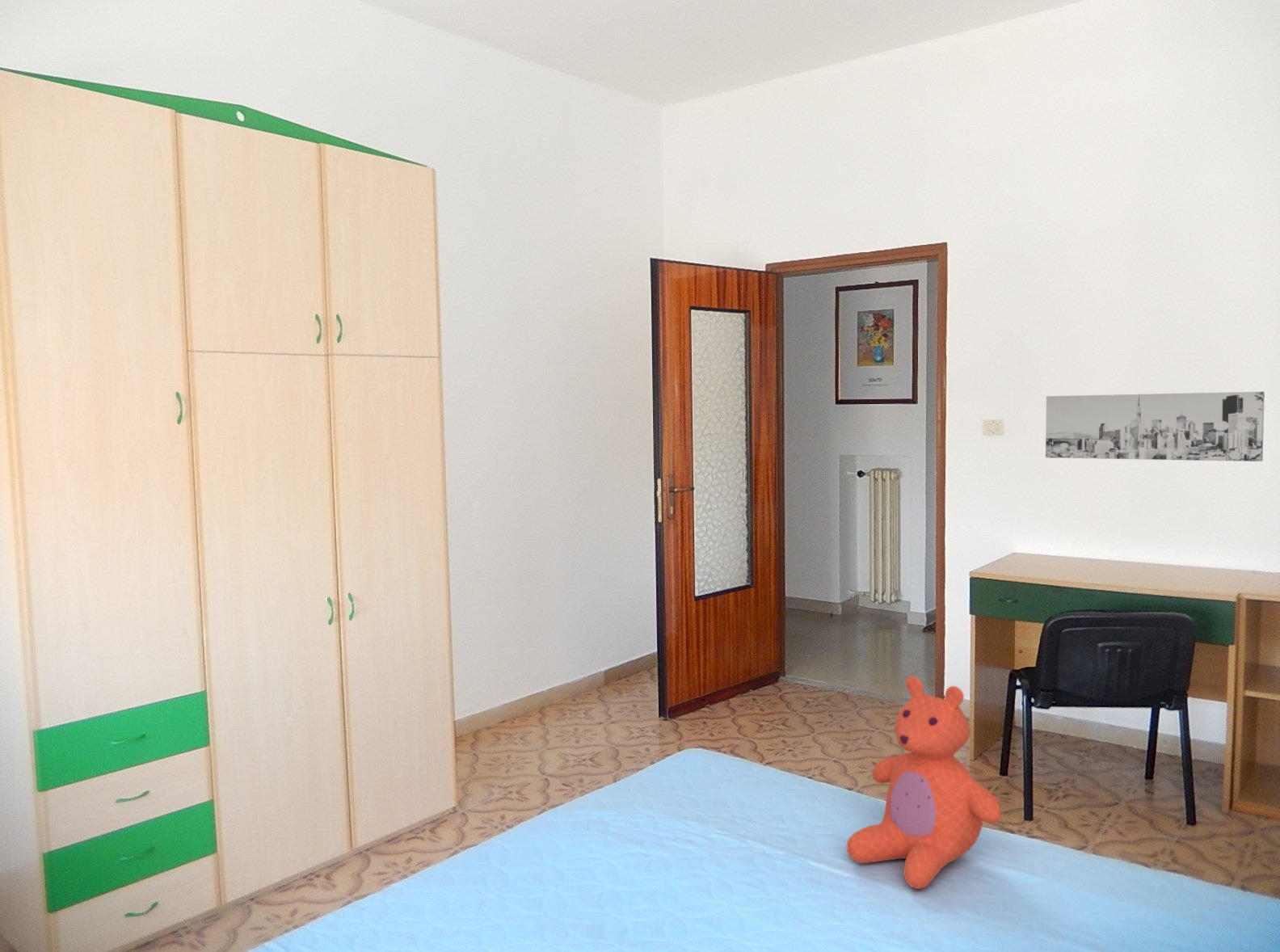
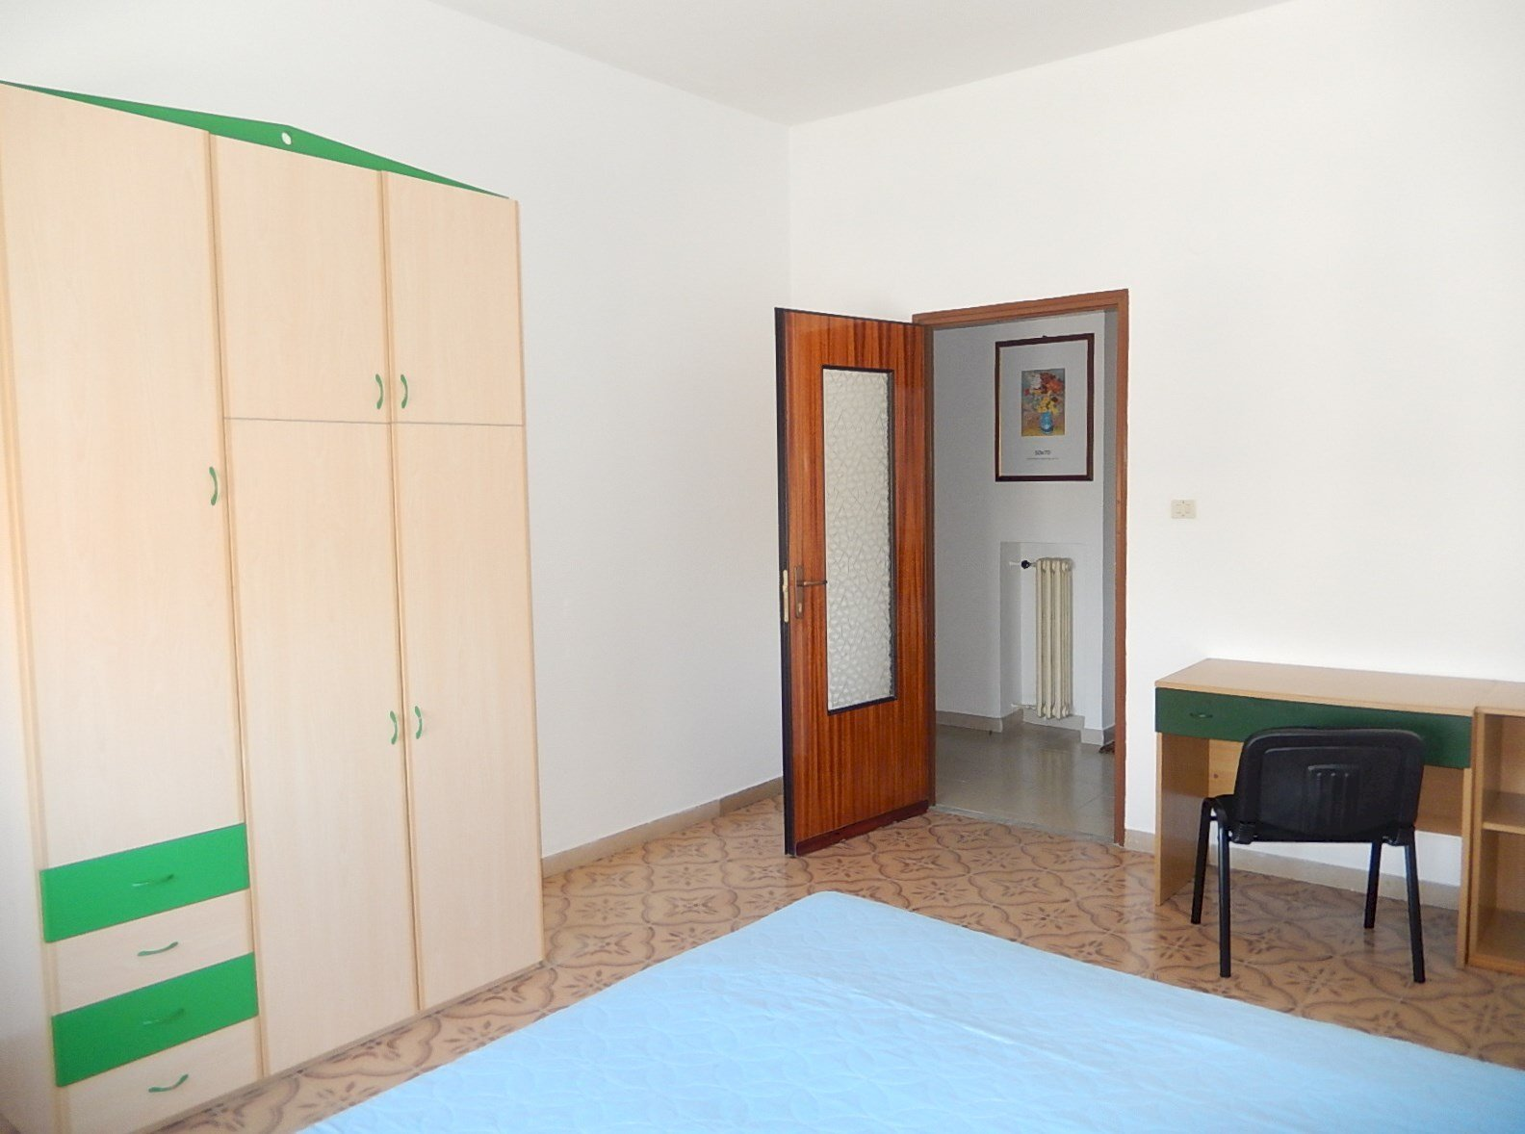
- wall art [1045,391,1265,462]
- teddy bear [846,675,1003,890]
